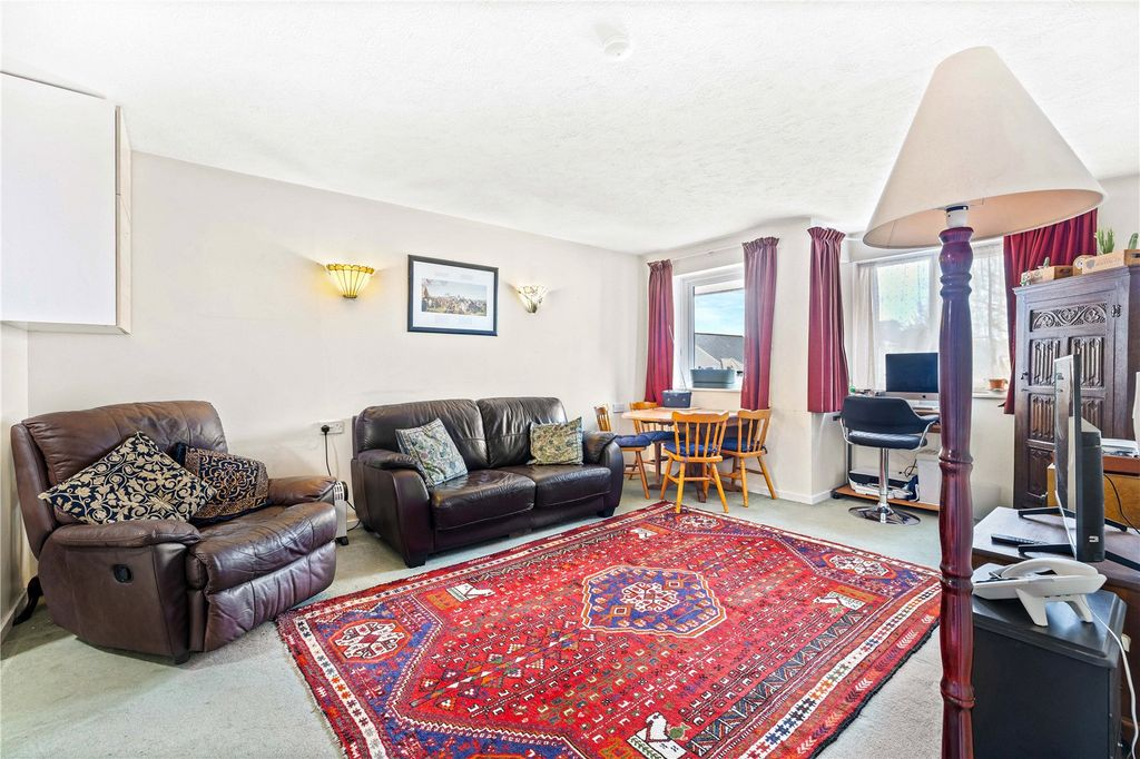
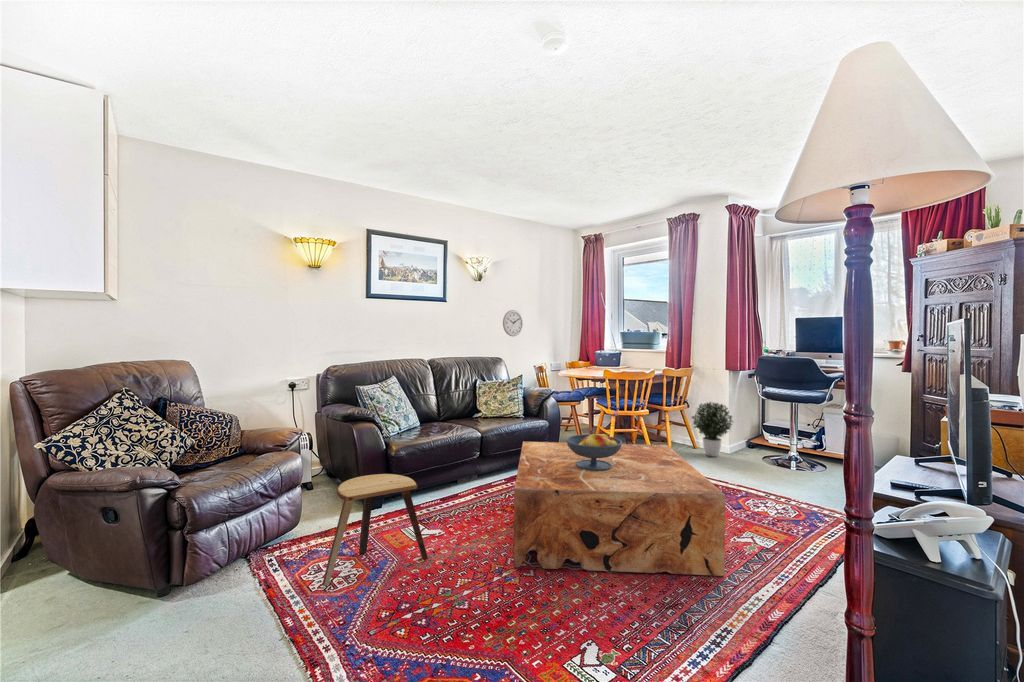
+ fruit bowl [565,433,623,471]
+ potted plant [691,401,734,458]
+ wall clock [502,309,524,337]
+ stool [321,473,429,587]
+ coffee table [513,441,727,577]
